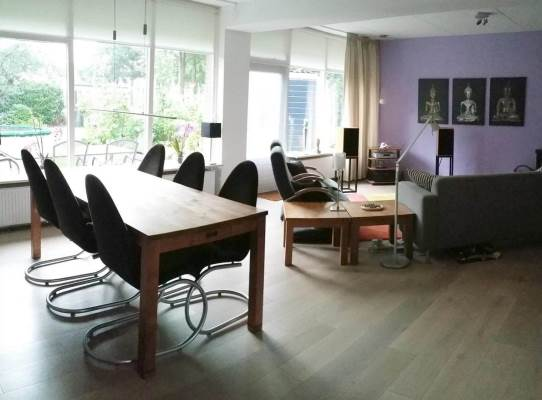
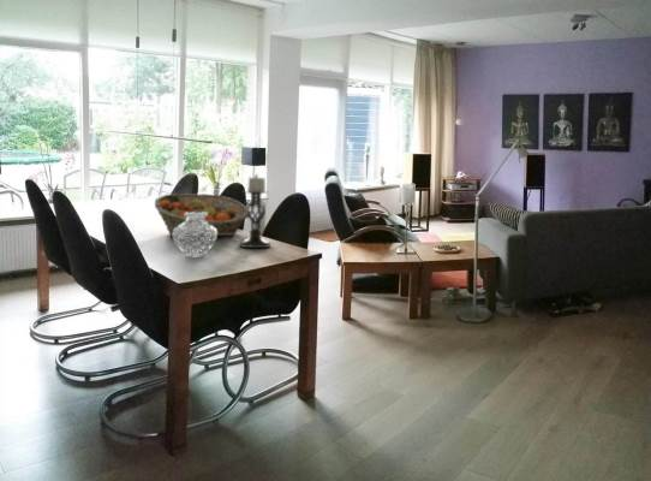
+ fruit basket [154,192,251,237]
+ vase [172,212,219,259]
+ candle holder [239,173,271,249]
